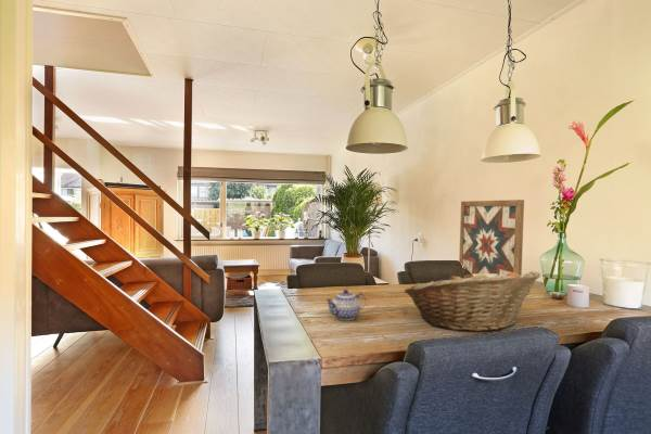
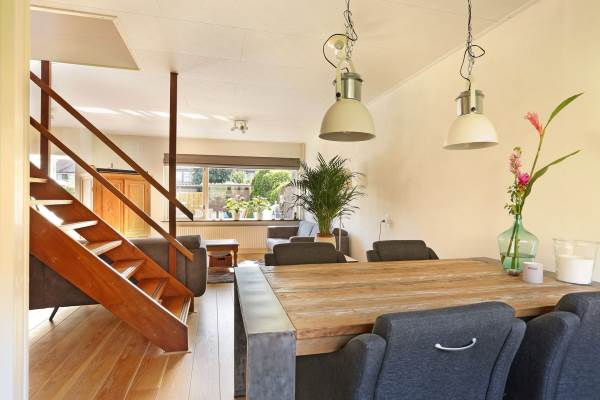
- wall art [458,199,525,276]
- teapot [324,289,367,321]
- fruit basket [404,269,541,333]
